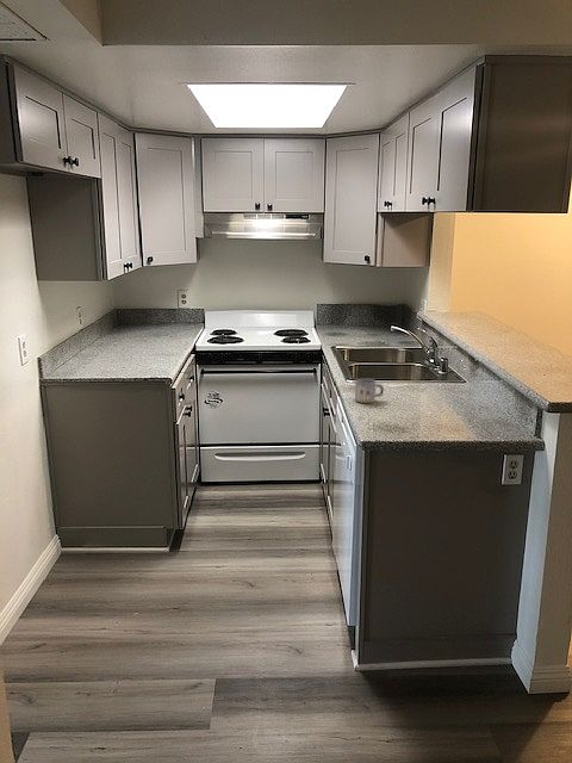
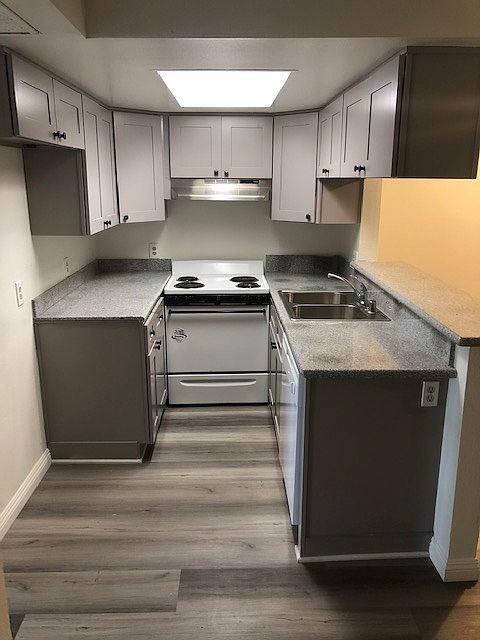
- mug [354,377,385,404]
